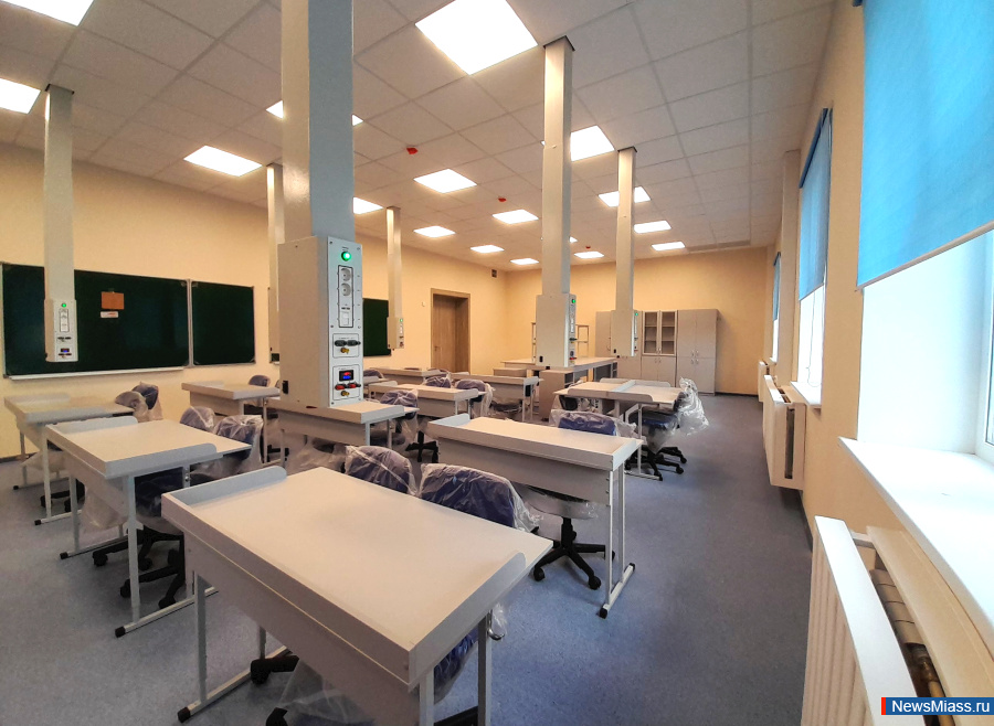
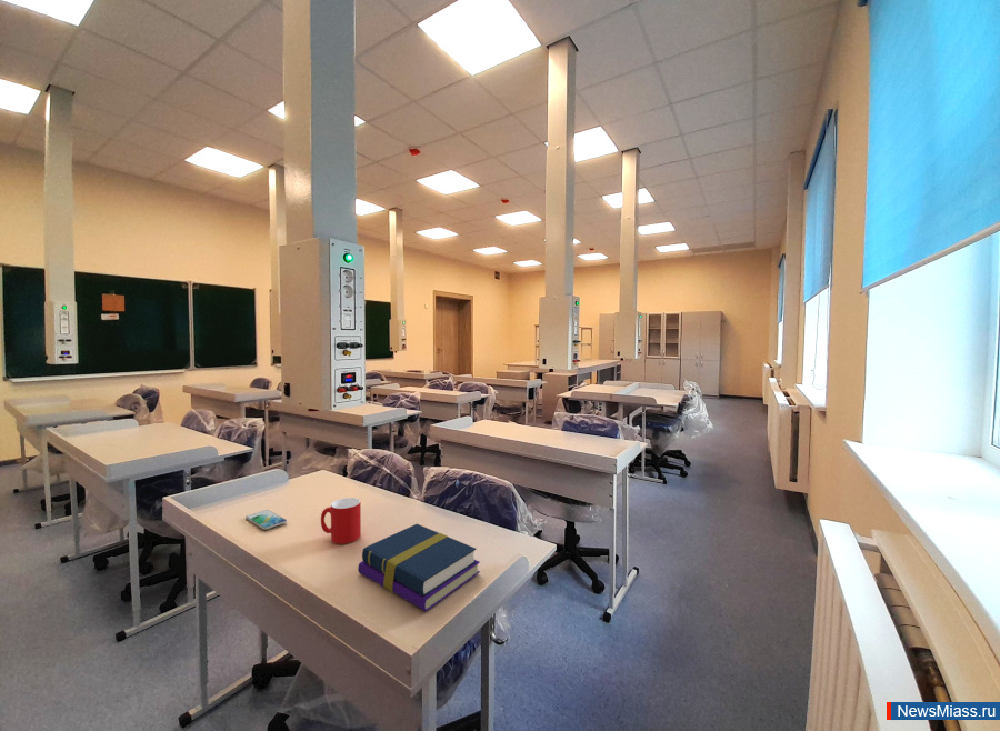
+ smartphone [244,509,288,531]
+ book [357,523,481,612]
+ cup [320,497,362,545]
